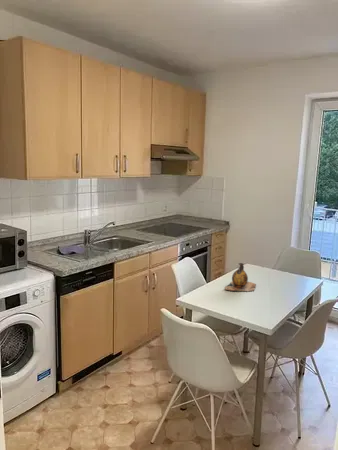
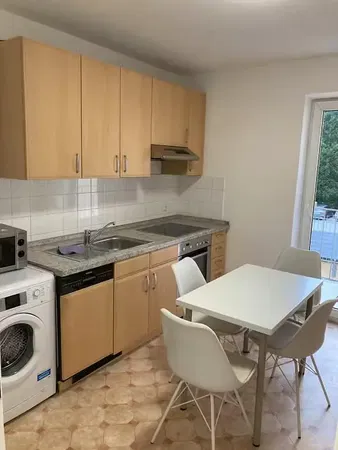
- vase [224,262,257,292]
